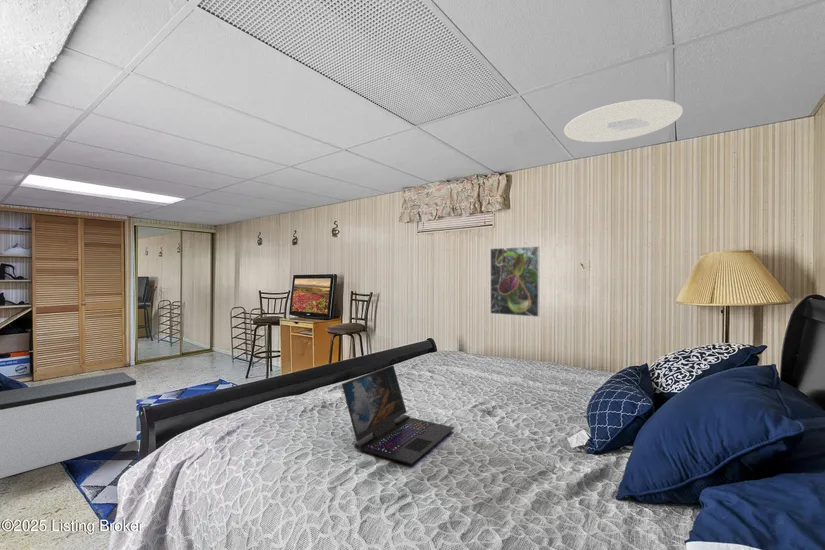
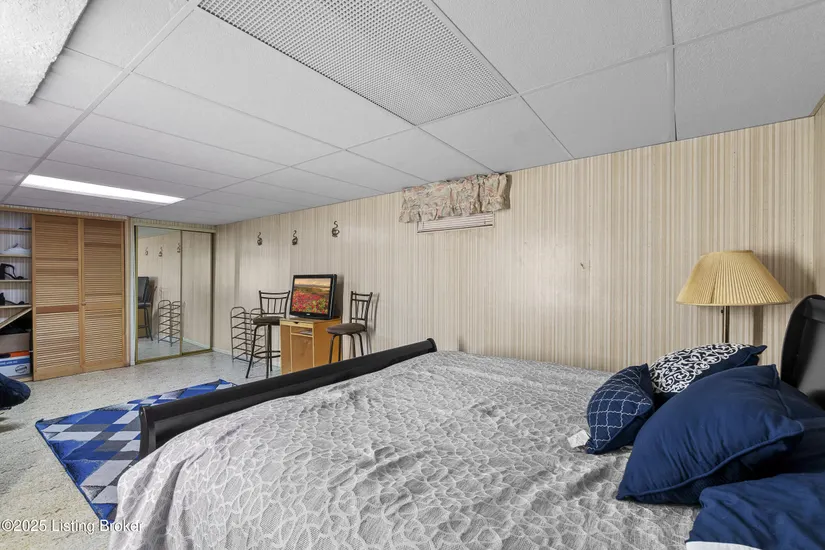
- ceiling light [563,98,684,143]
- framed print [489,245,541,318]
- bench [0,371,138,479]
- laptop [341,364,455,465]
